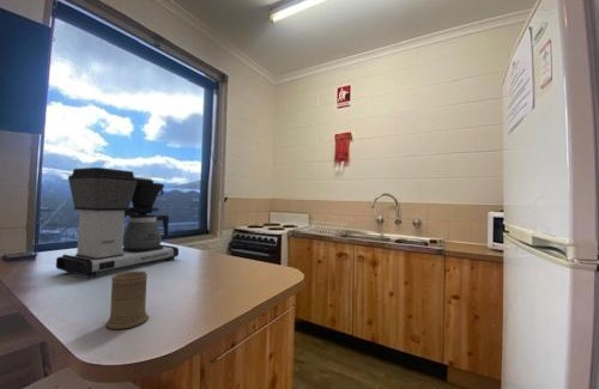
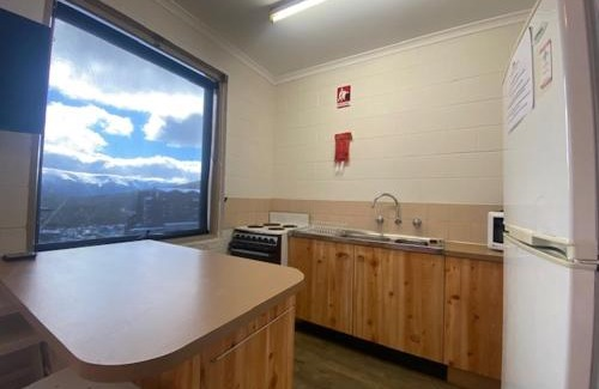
- coffee maker [55,166,180,279]
- mug [104,269,150,330]
